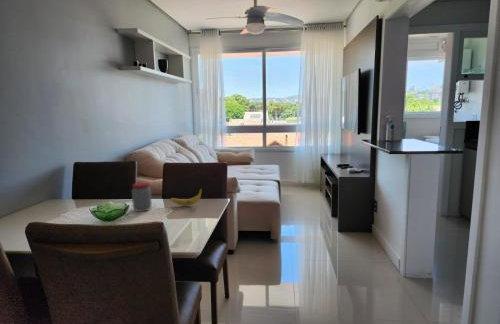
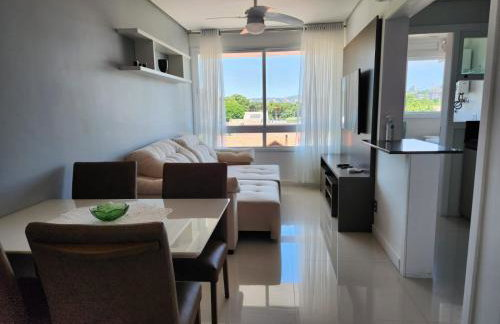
- jar [131,182,153,212]
- banana [169,187,203,207]
